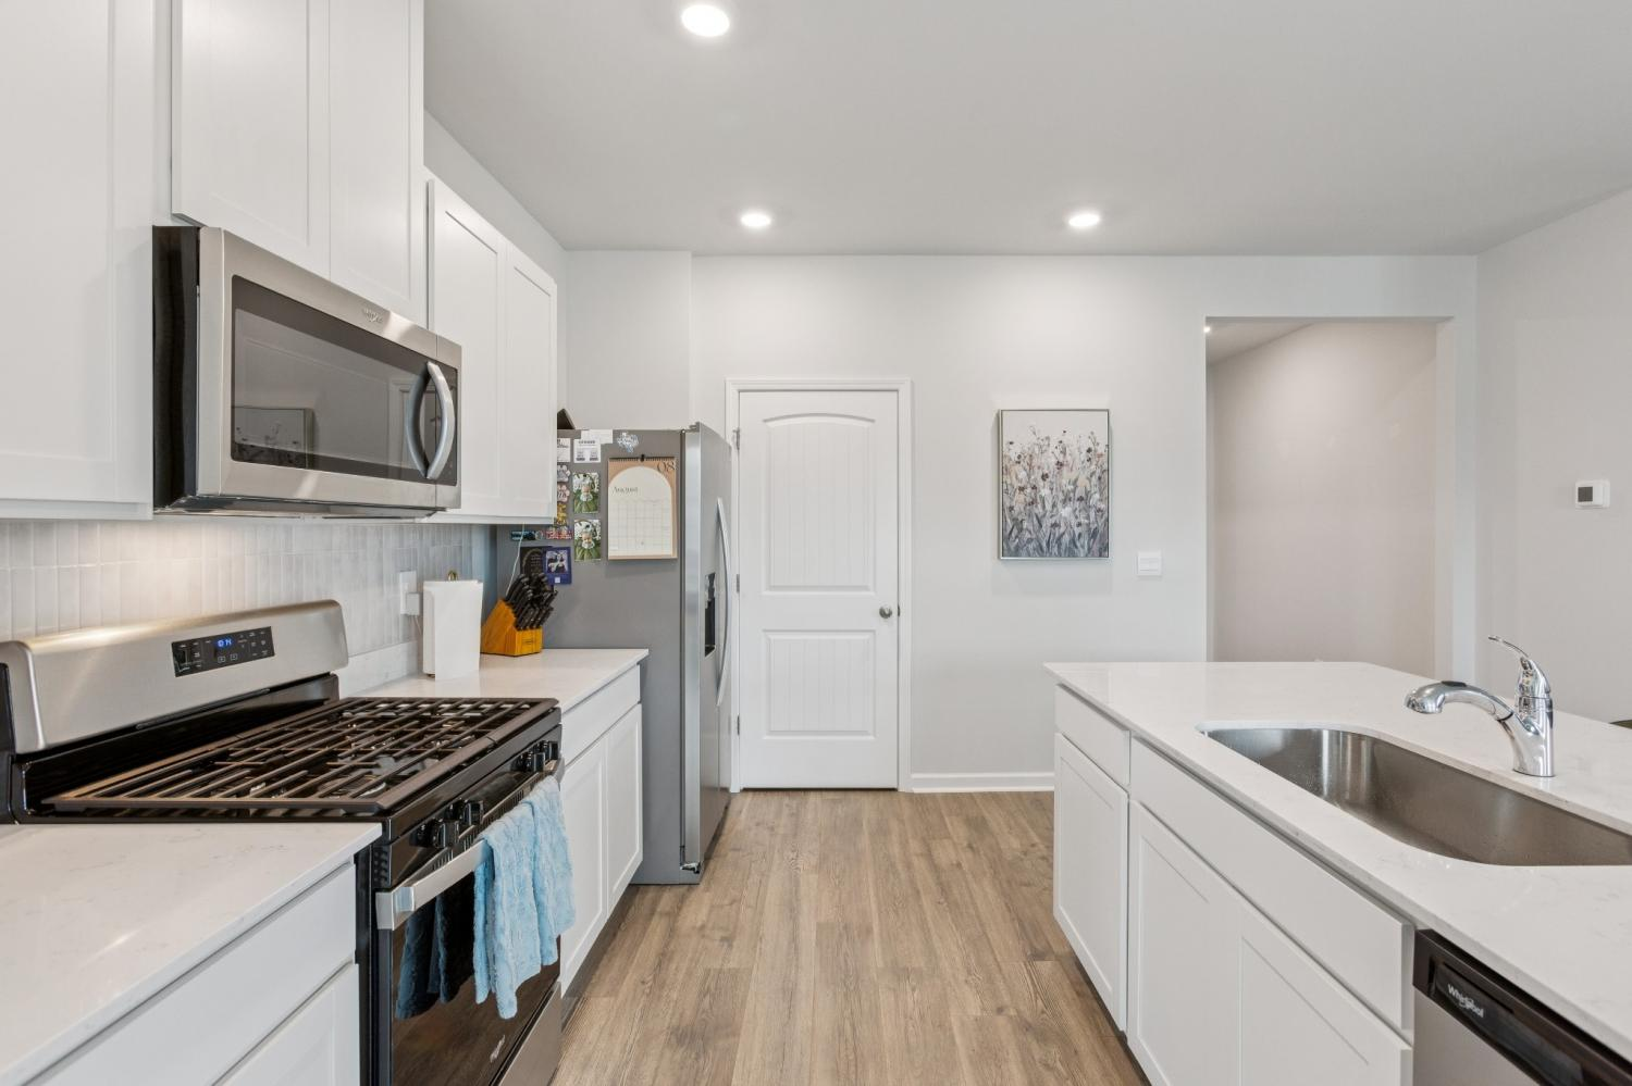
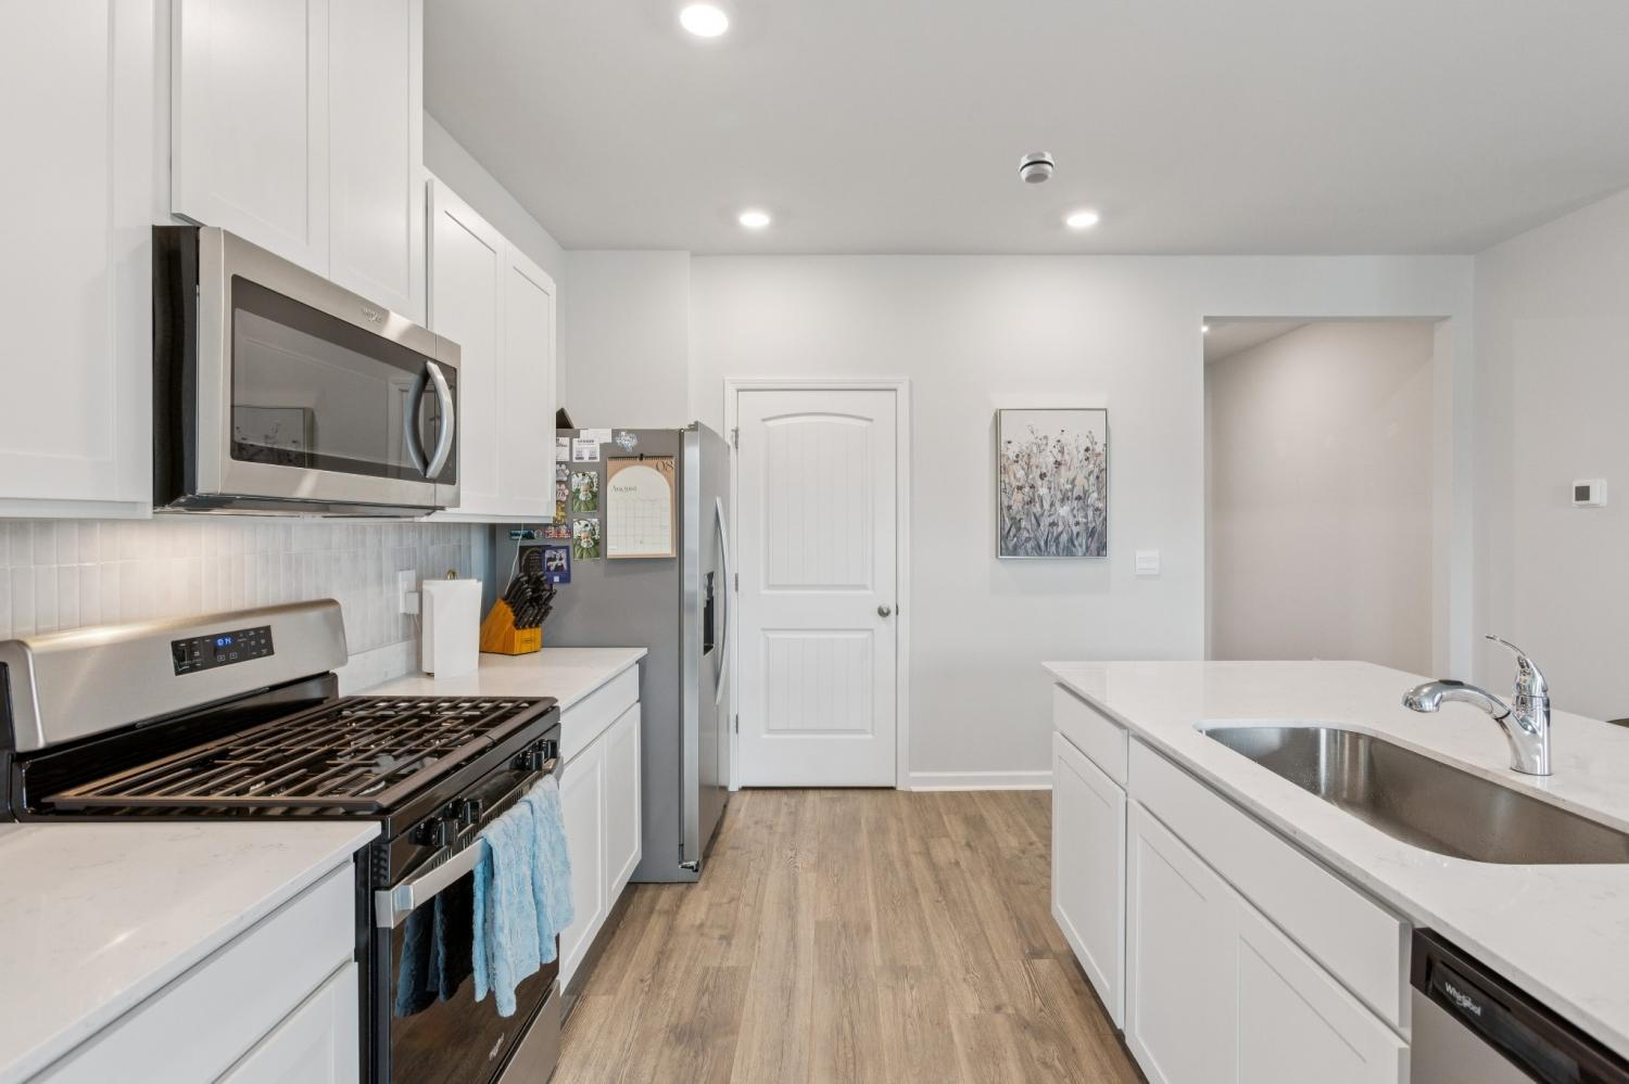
+ smoke detector [1019,151,1055,184]
